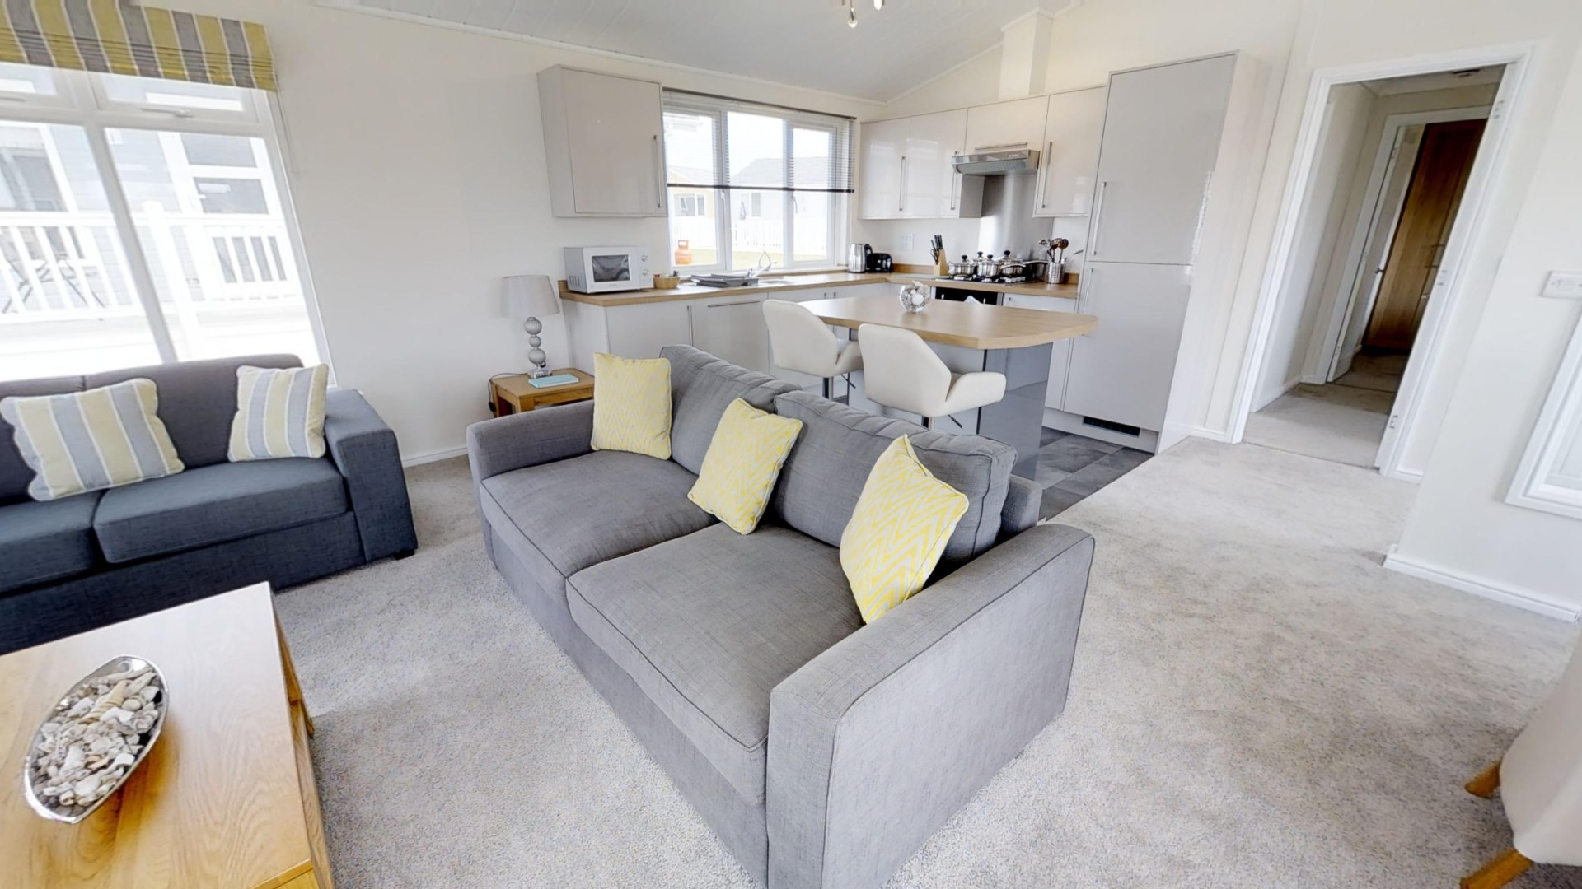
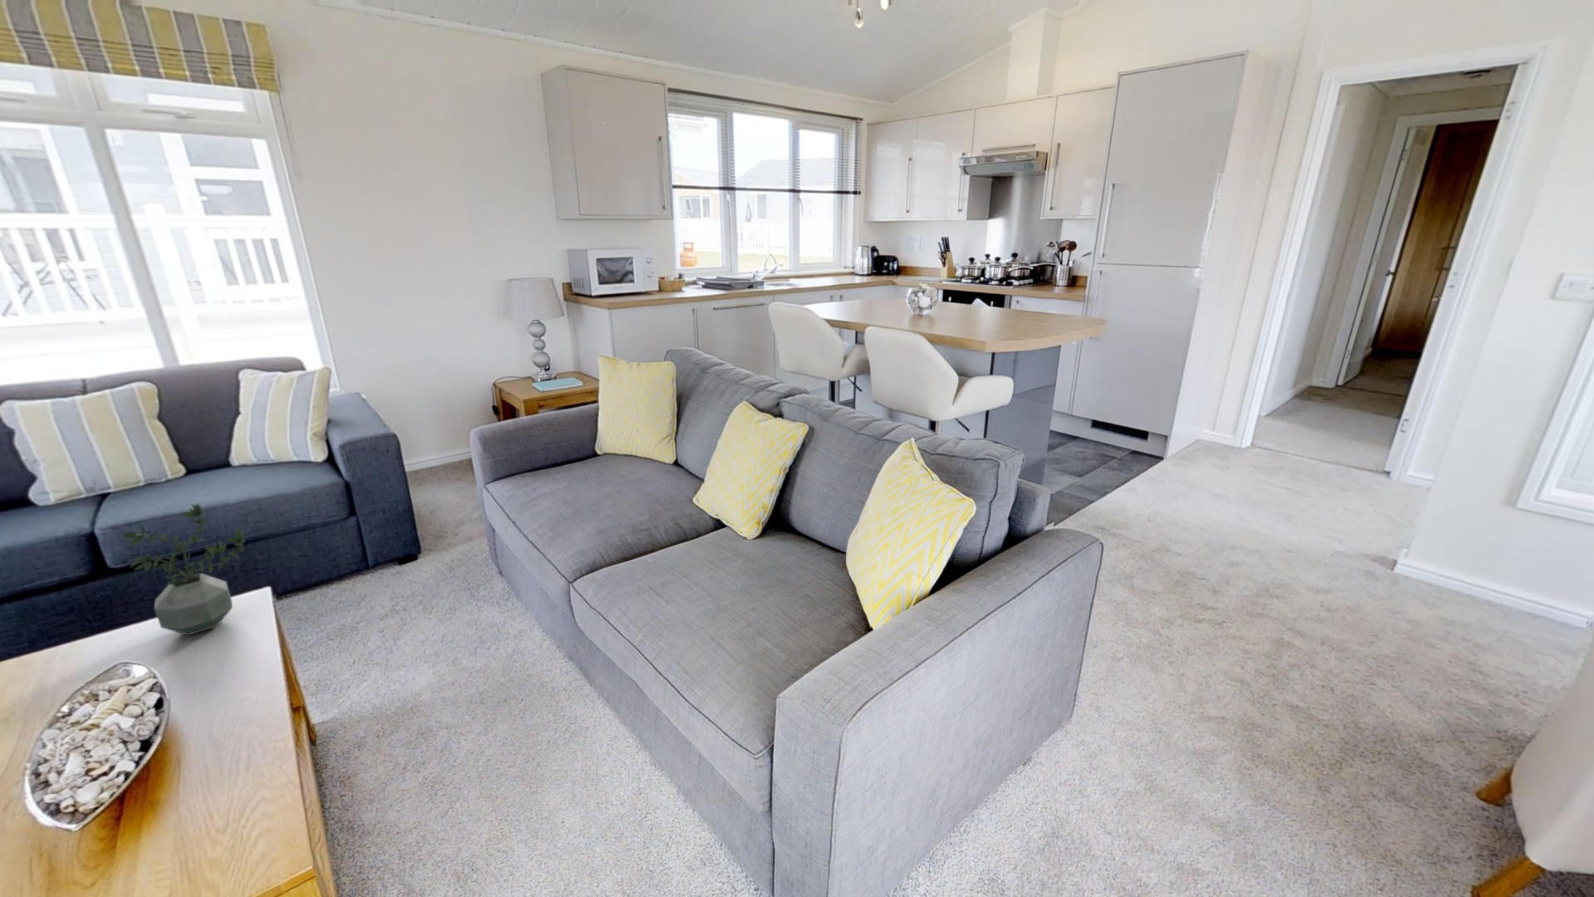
+ potted plant [122,502,245,636]
